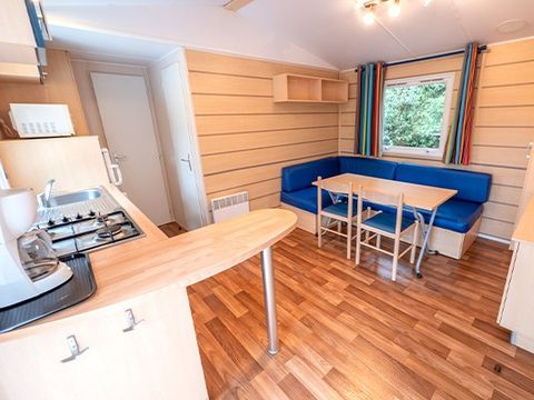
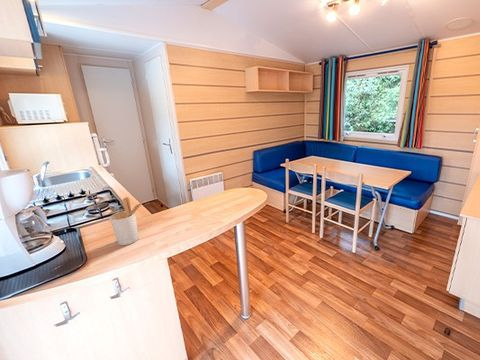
+ utensil holder [109,196,146,246]
